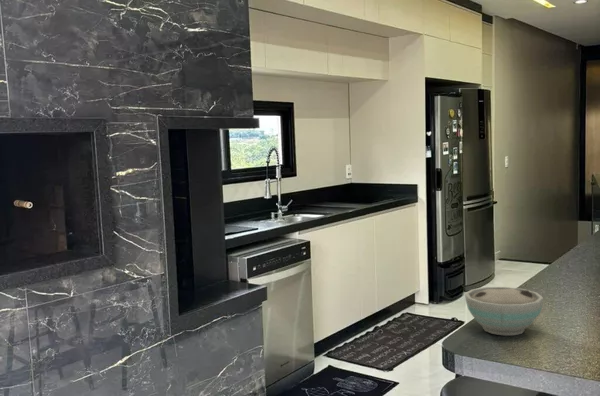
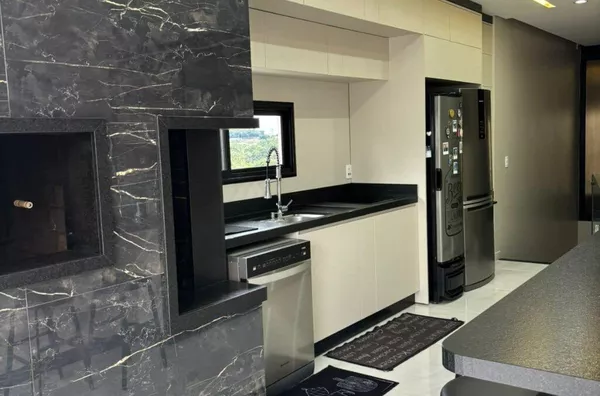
- bowl [464,286,544,336]
